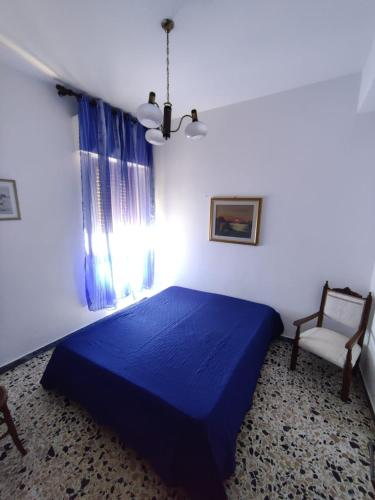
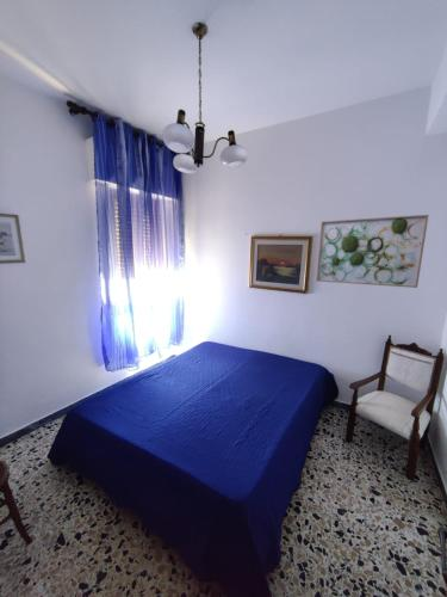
+ wall art [315,214,429,289]
